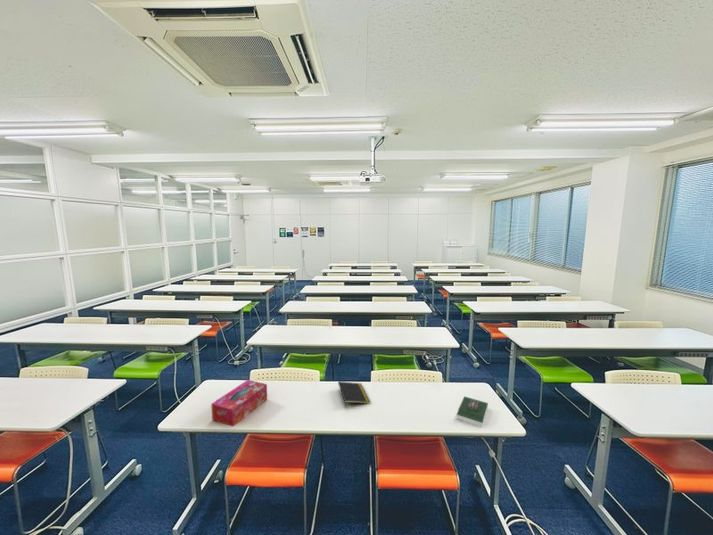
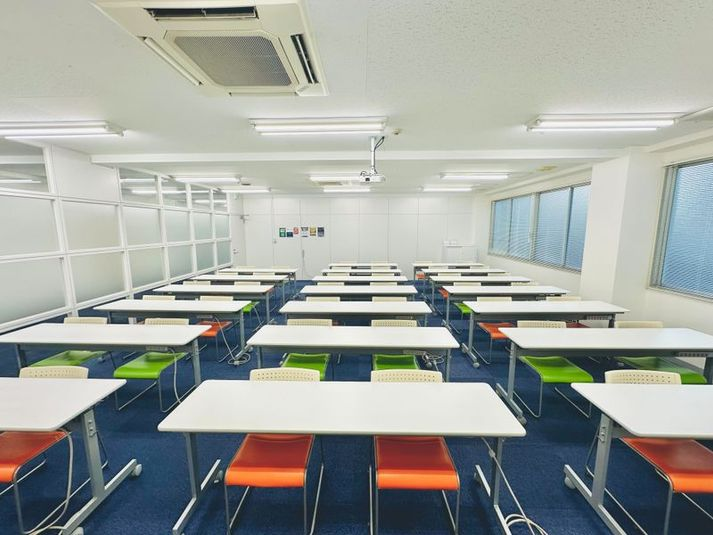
- tissue box [210,379,268,427]
- book [455,395,489,427]
- notepad [337,381,371,409]
